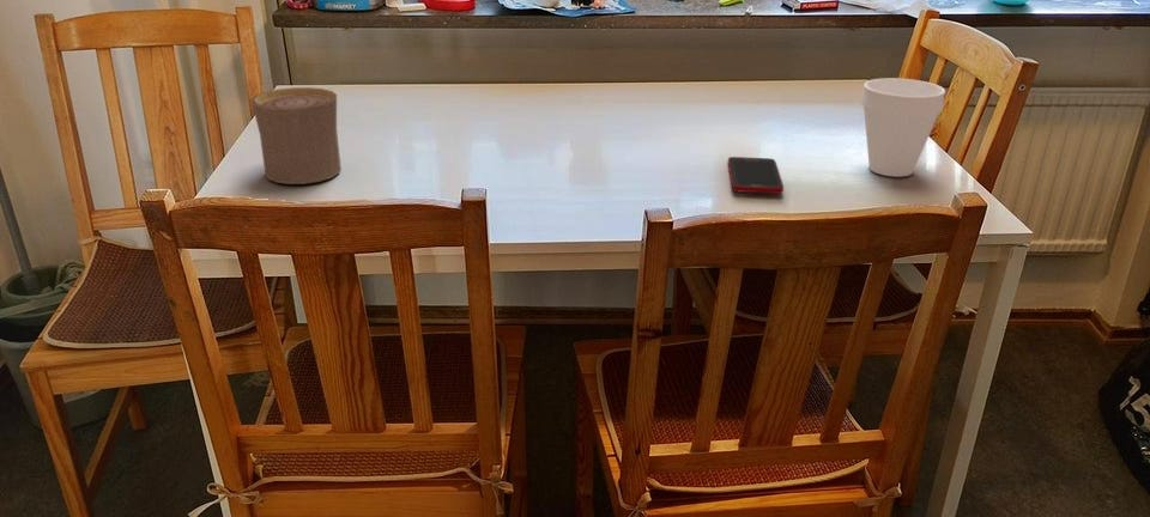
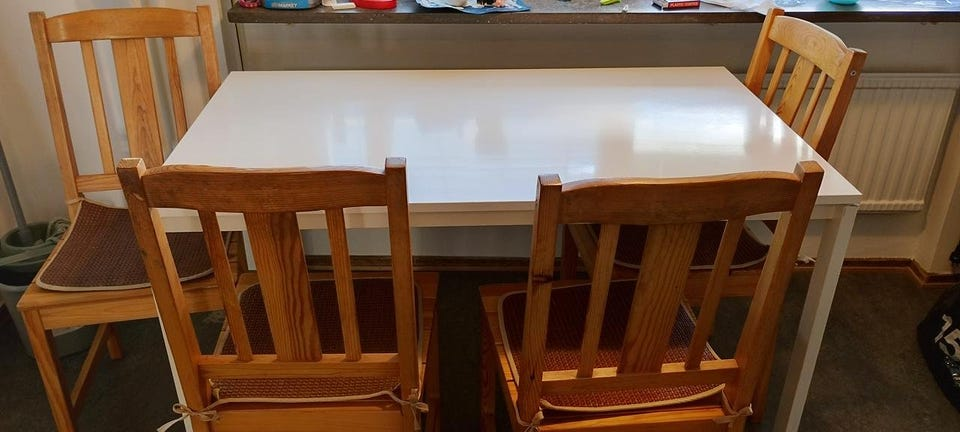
- cell phone [727,156,785,195]
- cup [250,86,343,185]
- cup [860,77,946,178]
